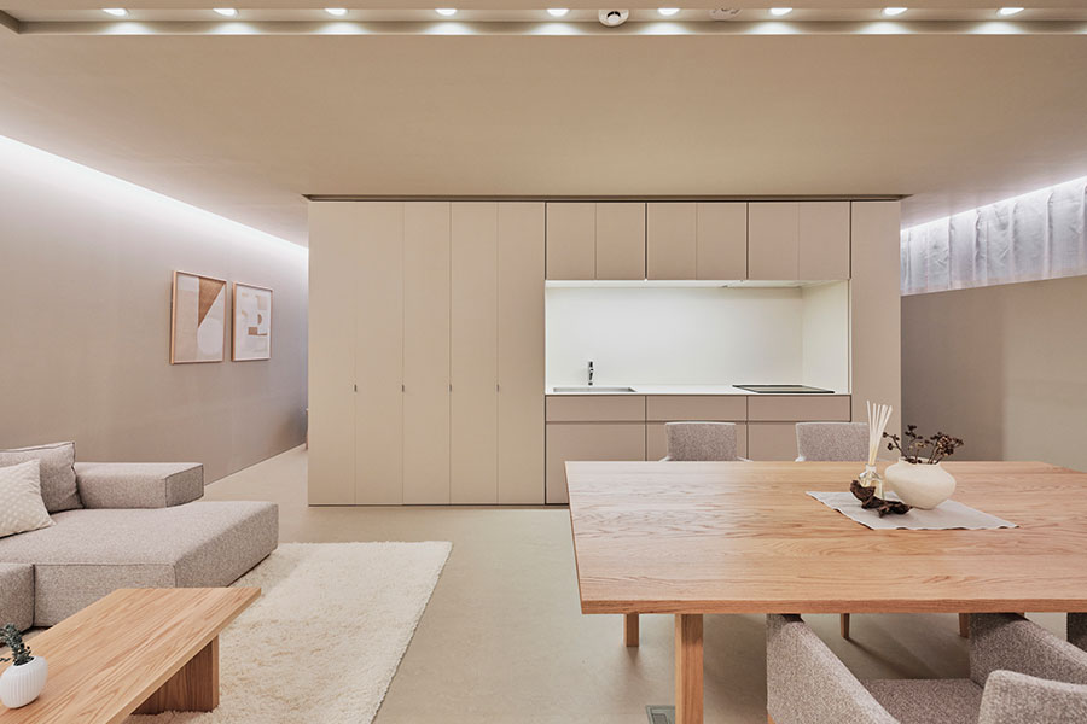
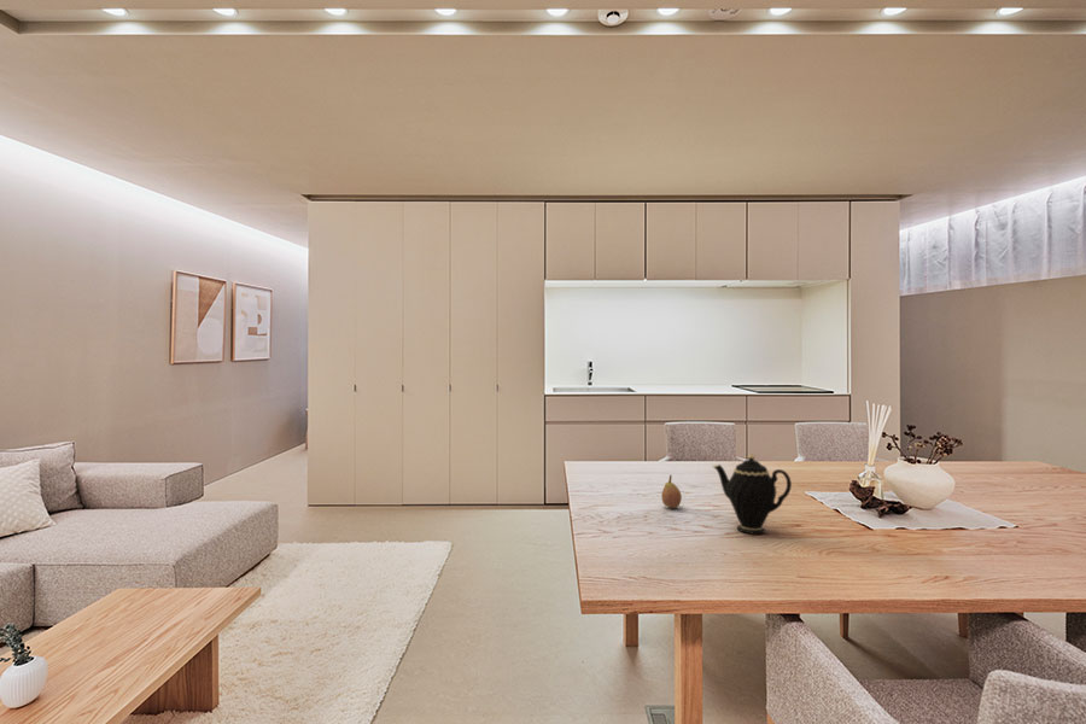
+ fruit [660,474,683,509]
+ teapot [711,453,793,535]
